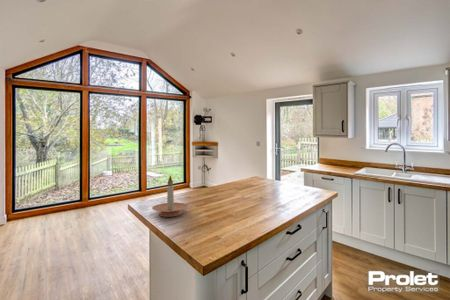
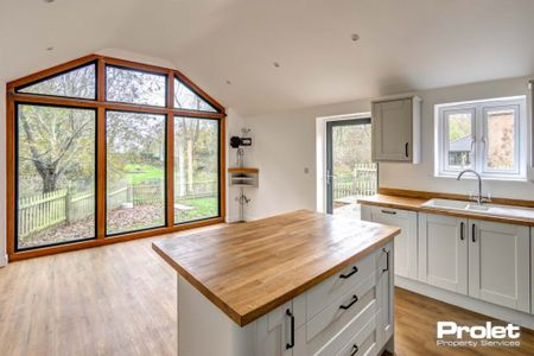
- candle holder [151,174,189,218]
